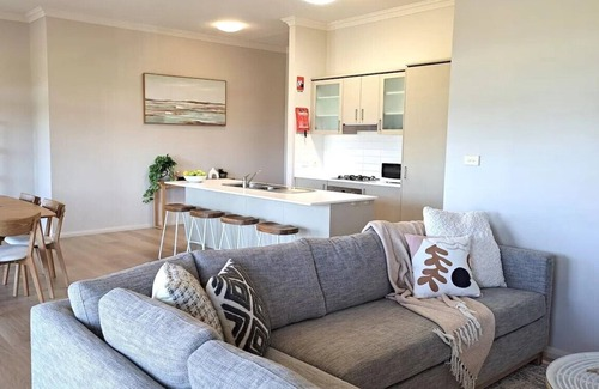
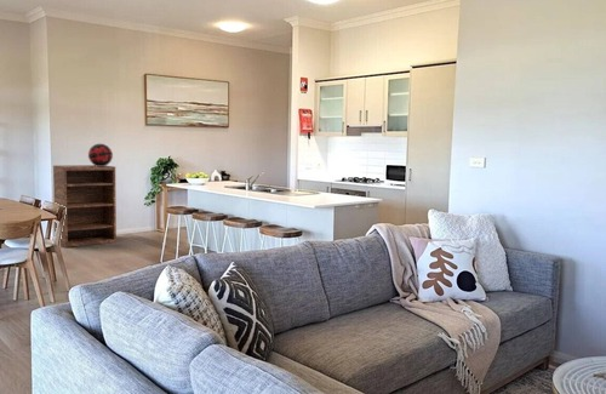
+ shelving unit [52,164,118,249]
+ decorative globe [87,143,114,166]
